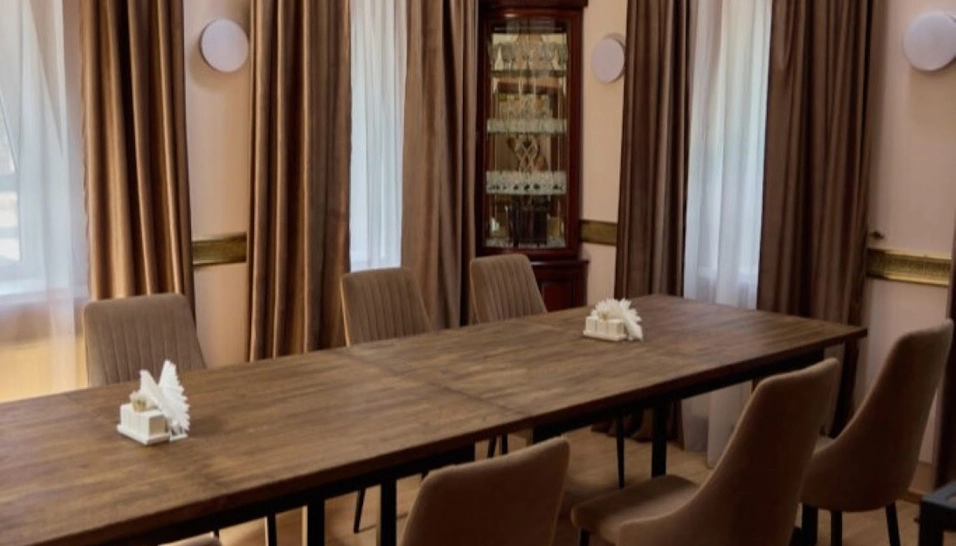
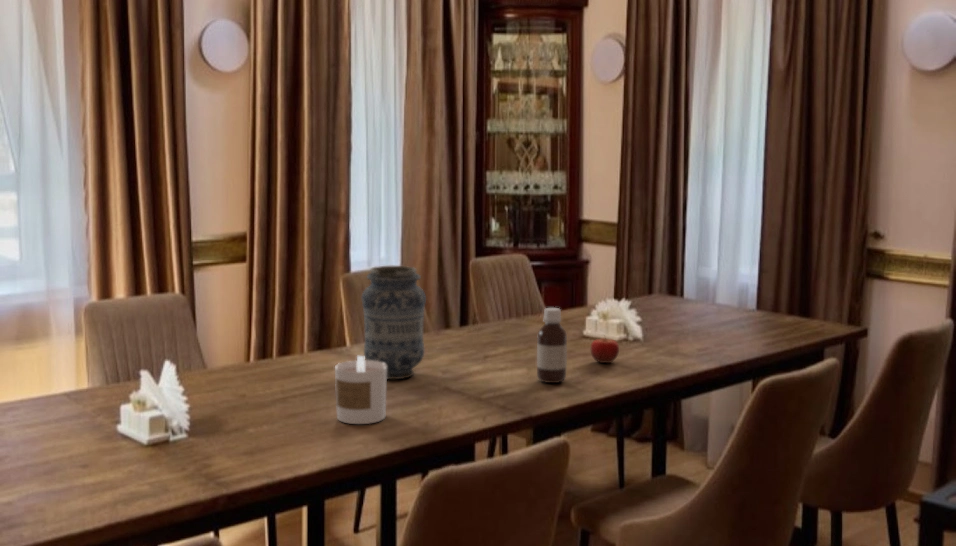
+ vase [361,265,427,380]
+ candle [334,355,388,425]
+ bottle [536,307,568,384]
+ fruit [590,334,620,364]
